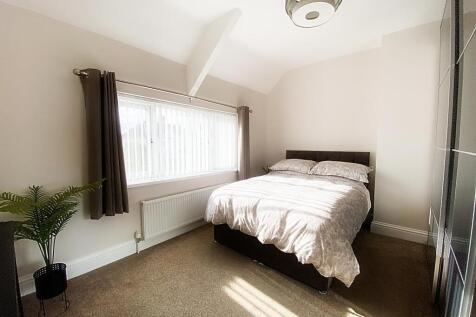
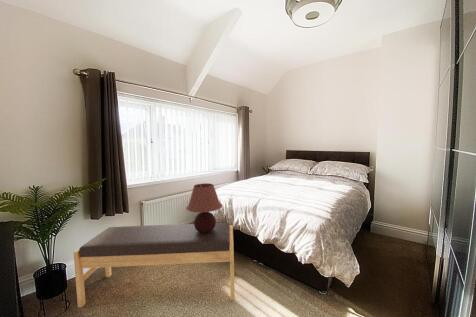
+ bench [73,222,236,308]
+ table lamp [185,182,223,233]
